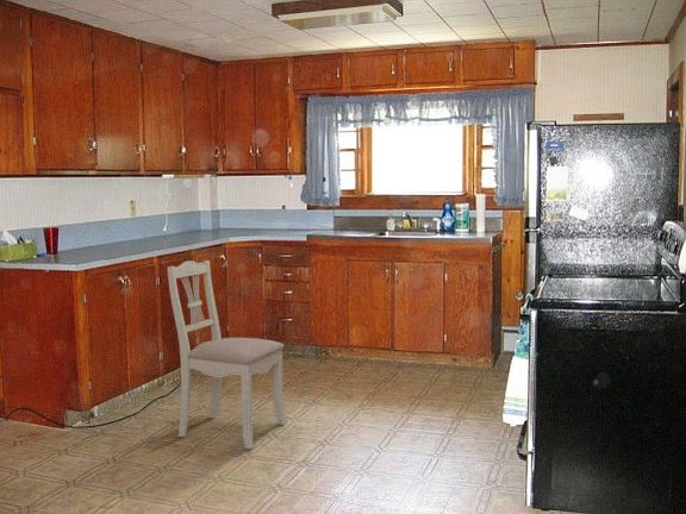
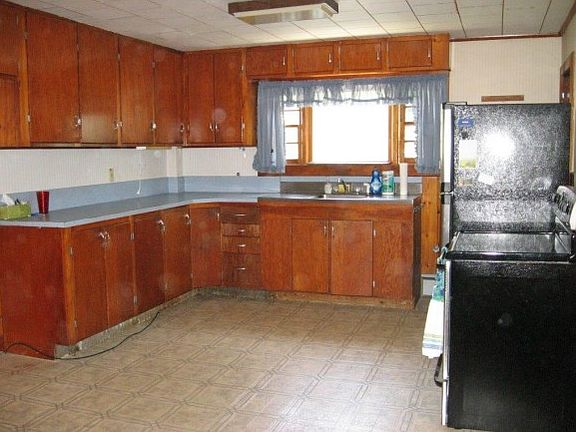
- dining chair [167,259,287,450]
